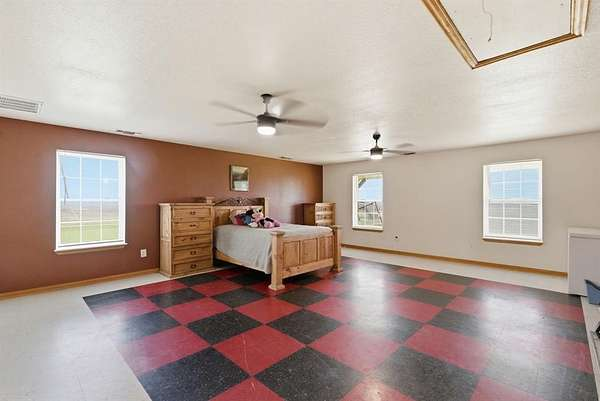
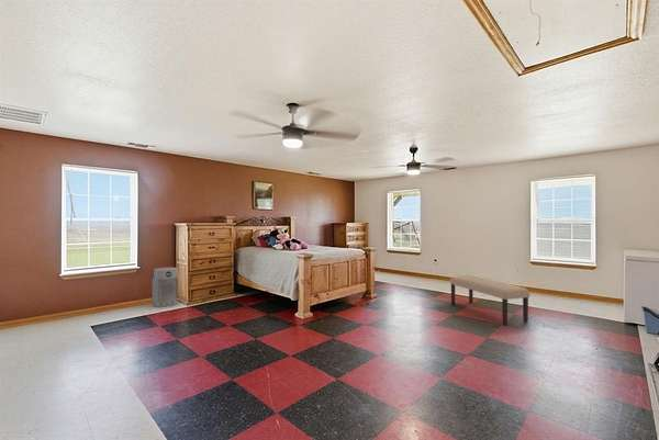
+ bench [449,274,530,327]
+ air purifier [152,267,179,308]
